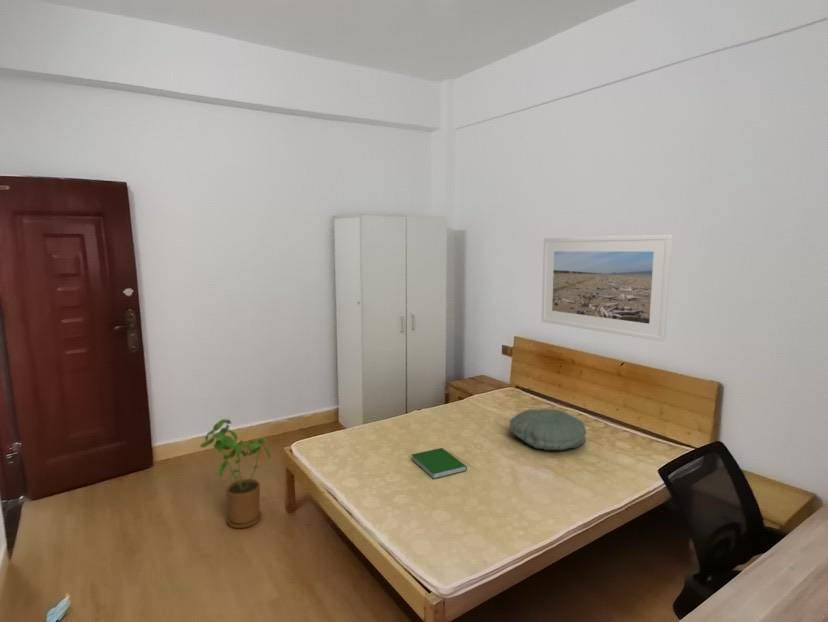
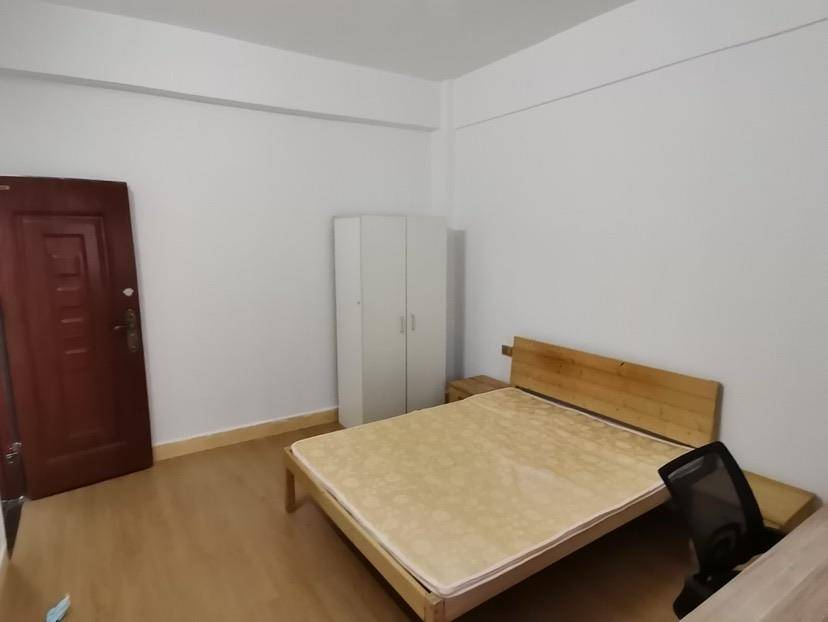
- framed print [541,234,673,342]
- pillow [509,408,587,451]
- house plant [199,418,271,529]
- hardcover book [411,447,468,480]
